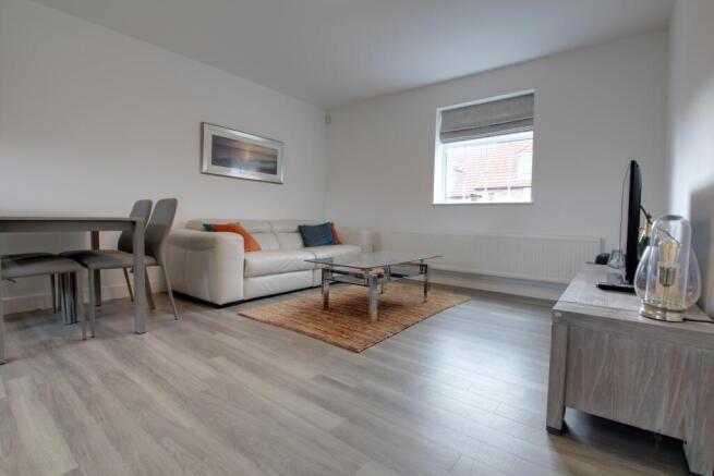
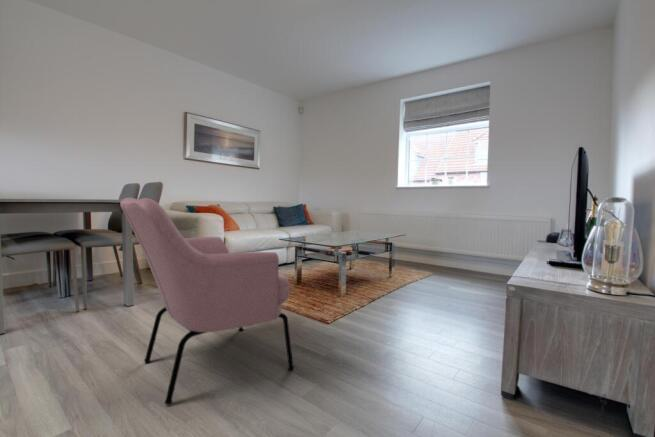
+ armchair [119,196,295,406]
